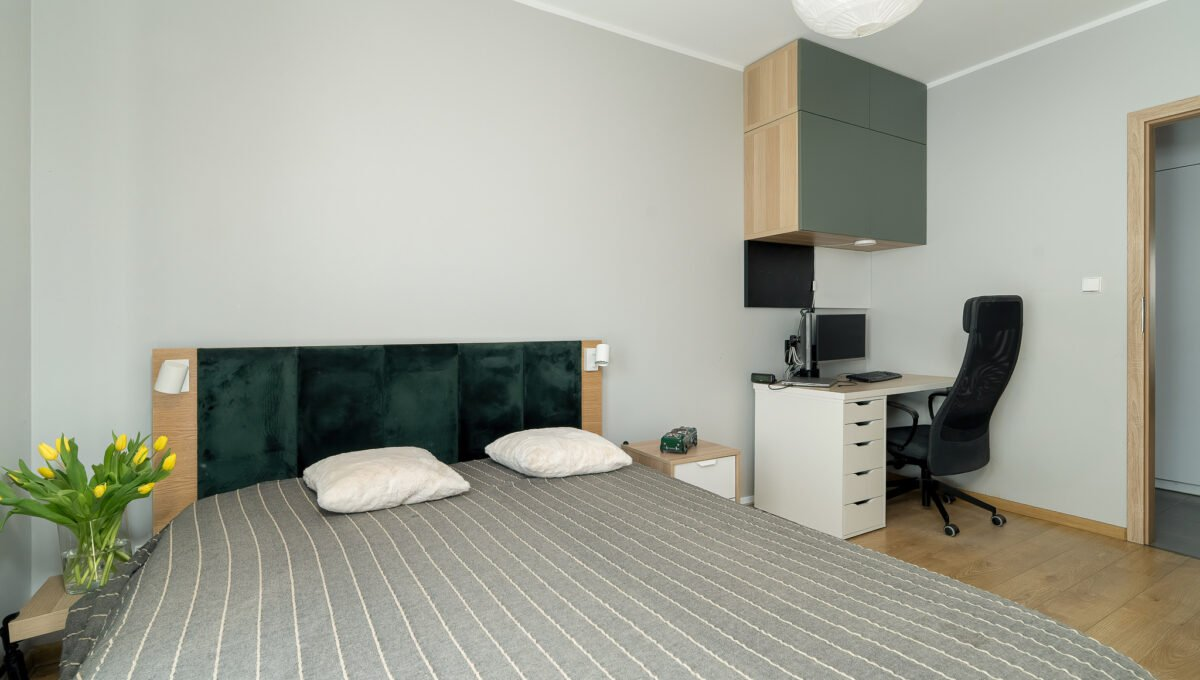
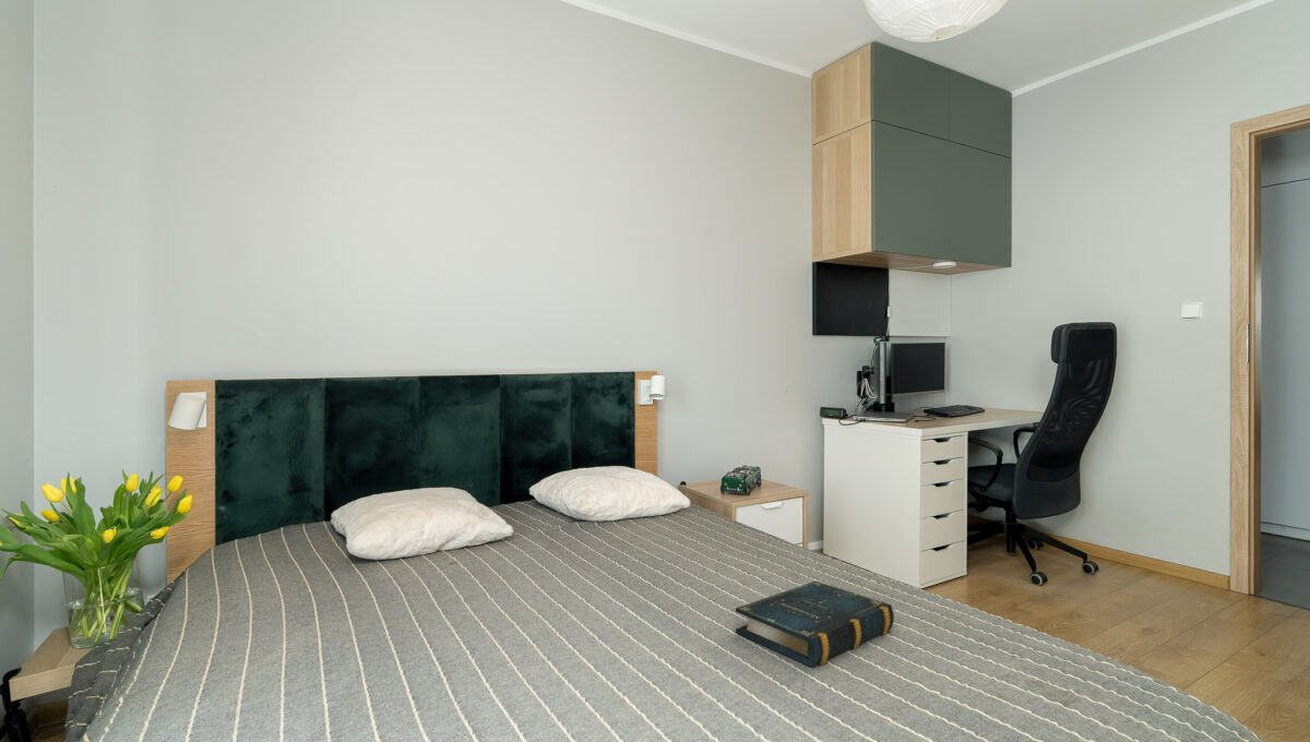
+ book [735,579,895,668]
